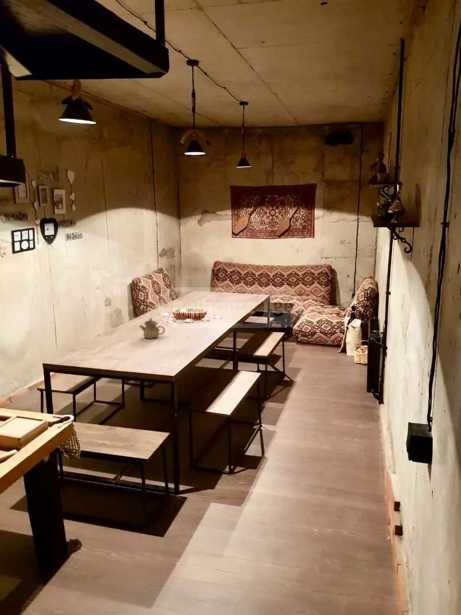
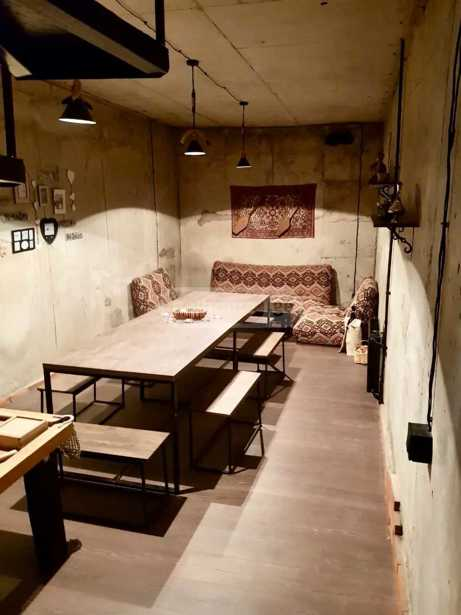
- teapot [139,317,166,340]
